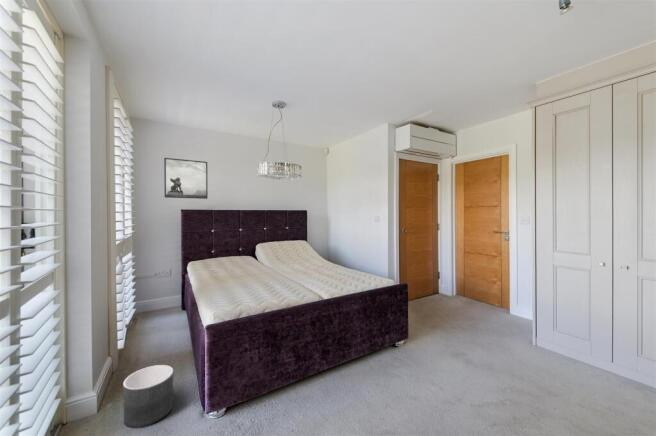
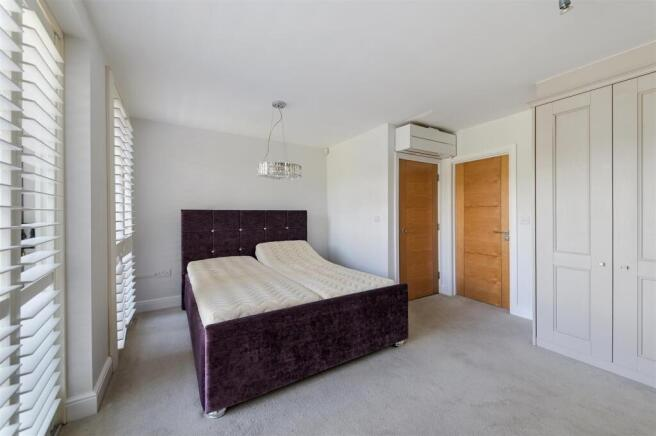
- planter [122,364,174,429]
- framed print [163,157,209,200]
